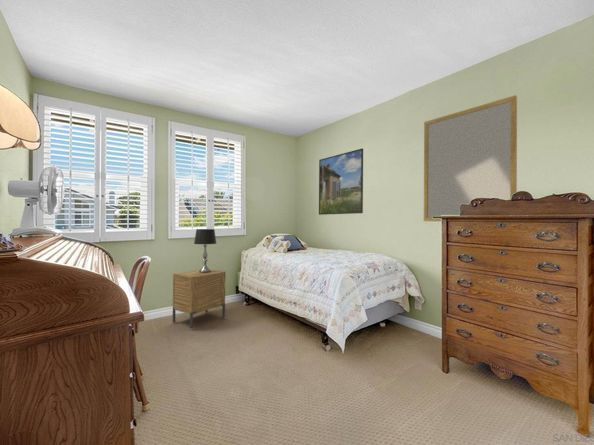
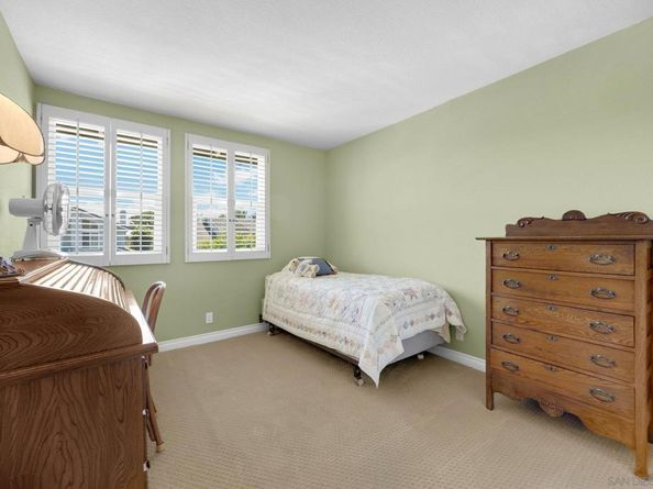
- home mirror [423,94,518,222]
- nightstand [172,268,227,330]
- table lamp [193,228,217,272]
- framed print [318,148,364,216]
